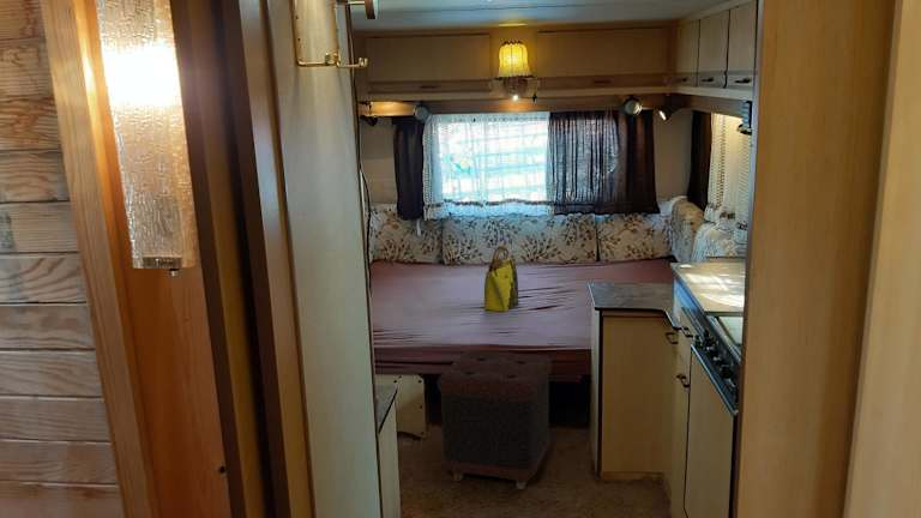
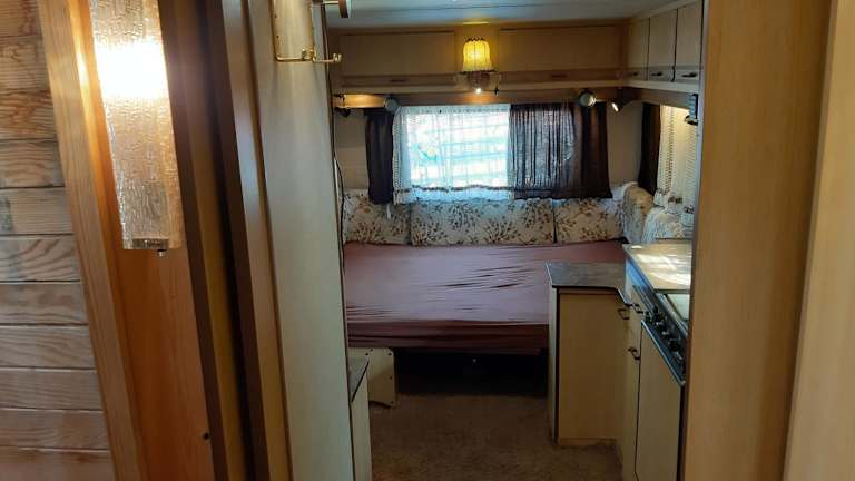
- tote bag [483,245,519,313]
- ottoman [437,349,553,490]
